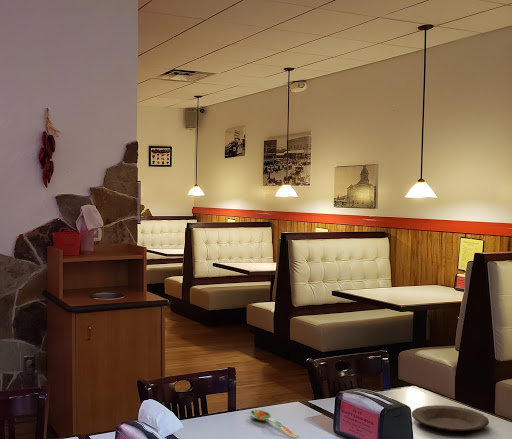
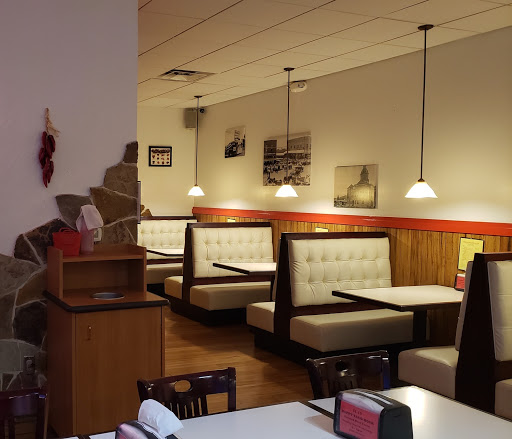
- spoon [249,409,300,439]
- plate [411,404,490,433]
